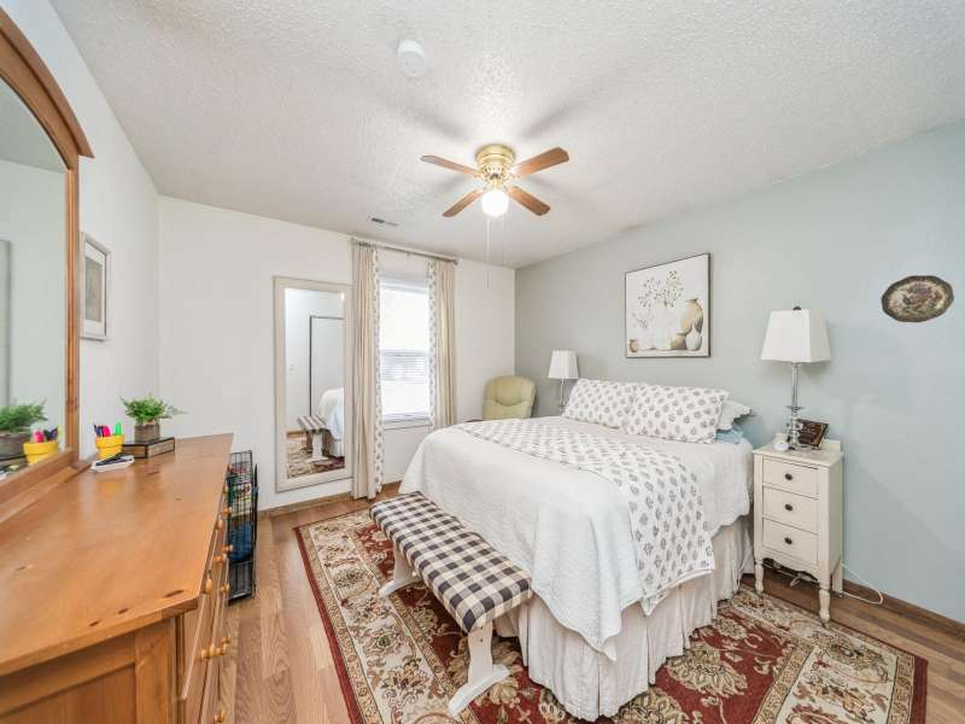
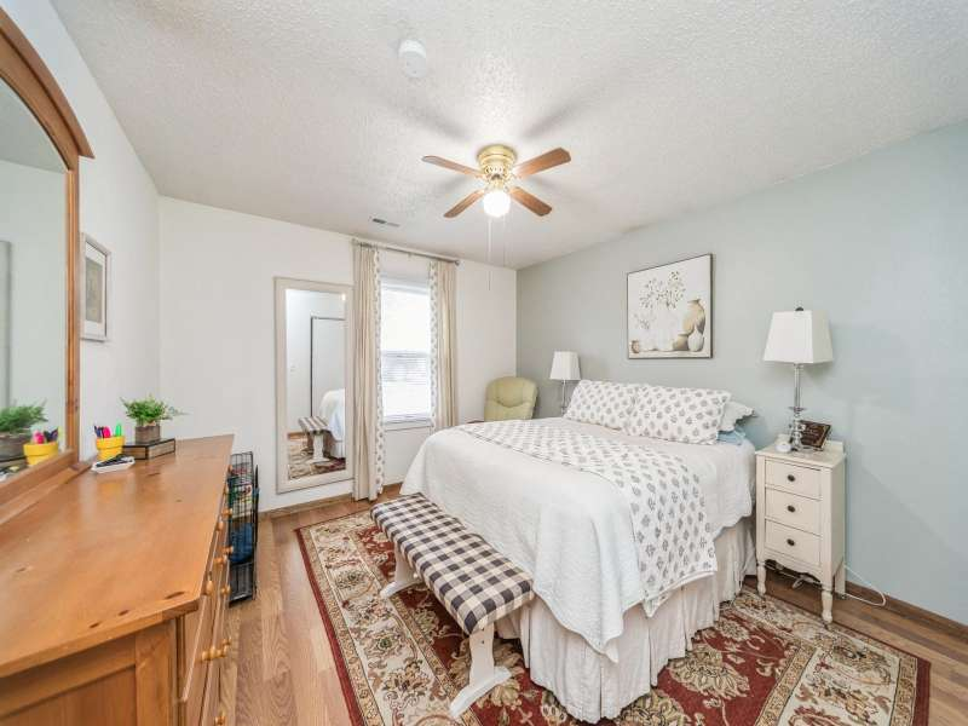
- decorative plate [879,274,955,323]
